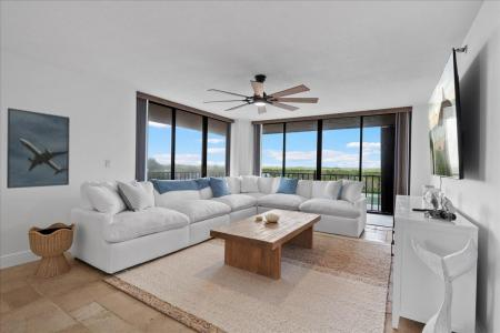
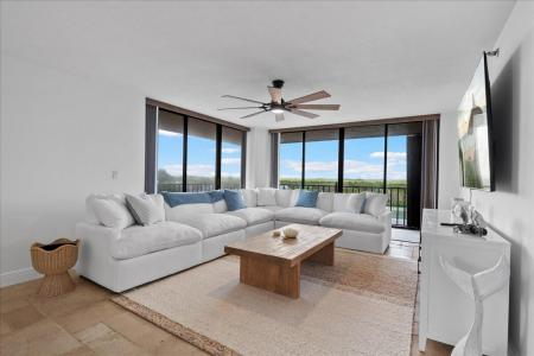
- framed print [6,107,71,190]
